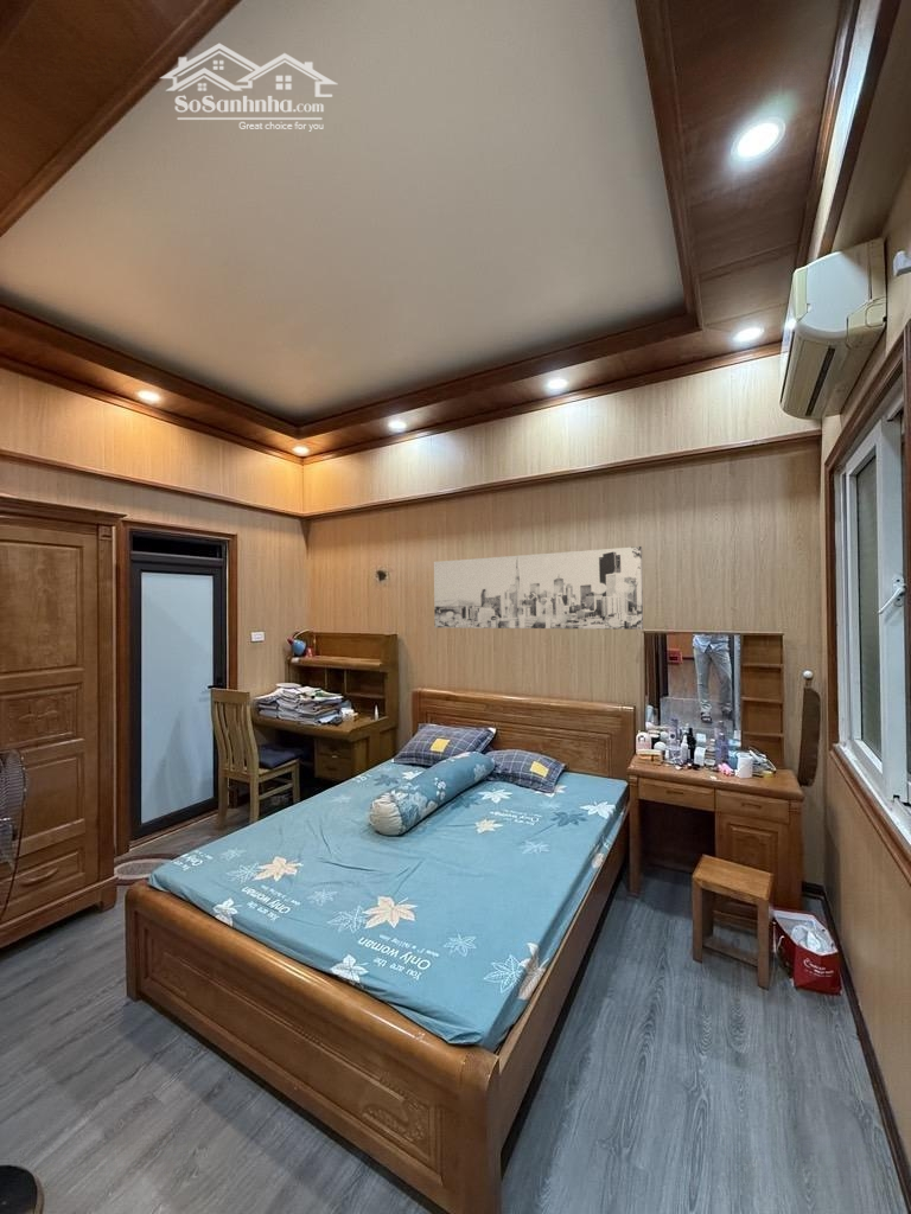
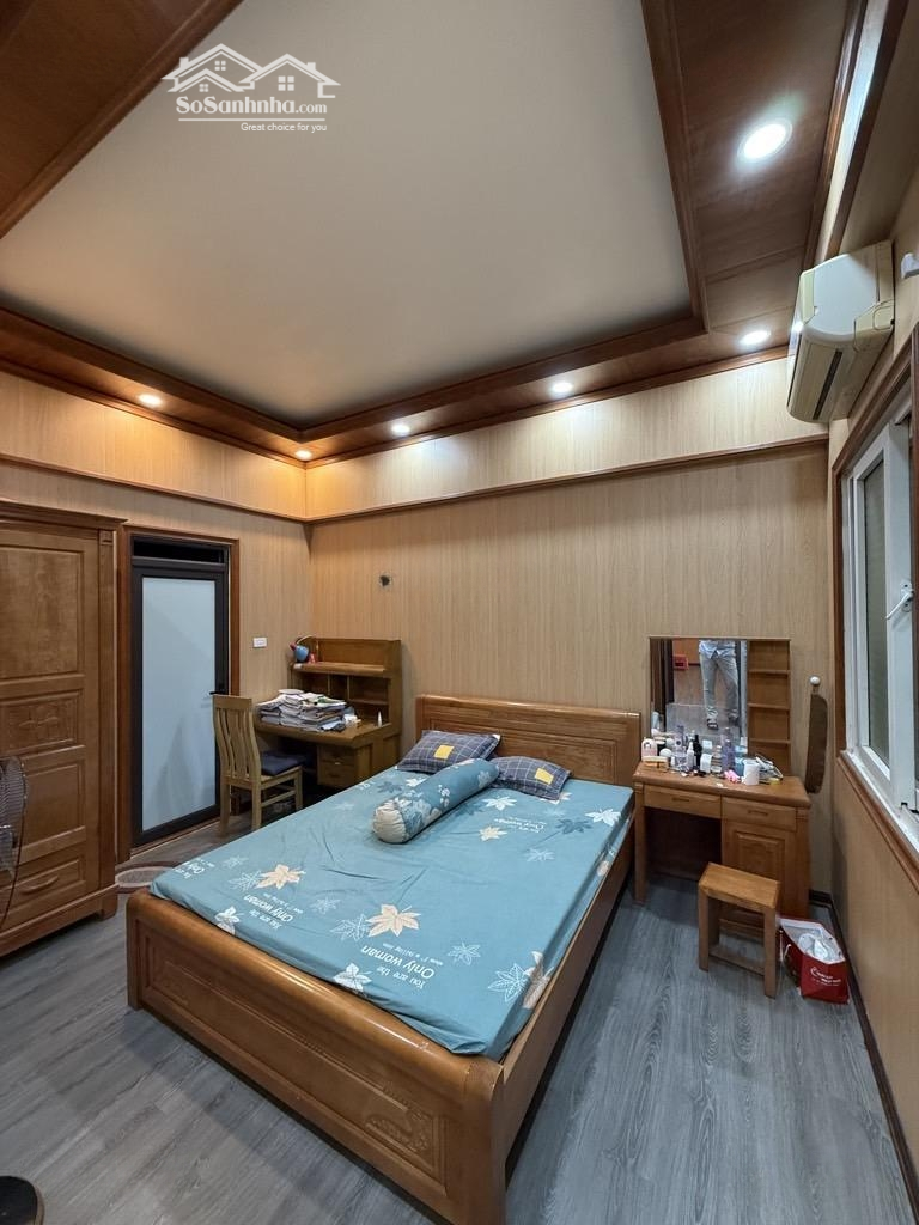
- wall art [433,545,644,631]
